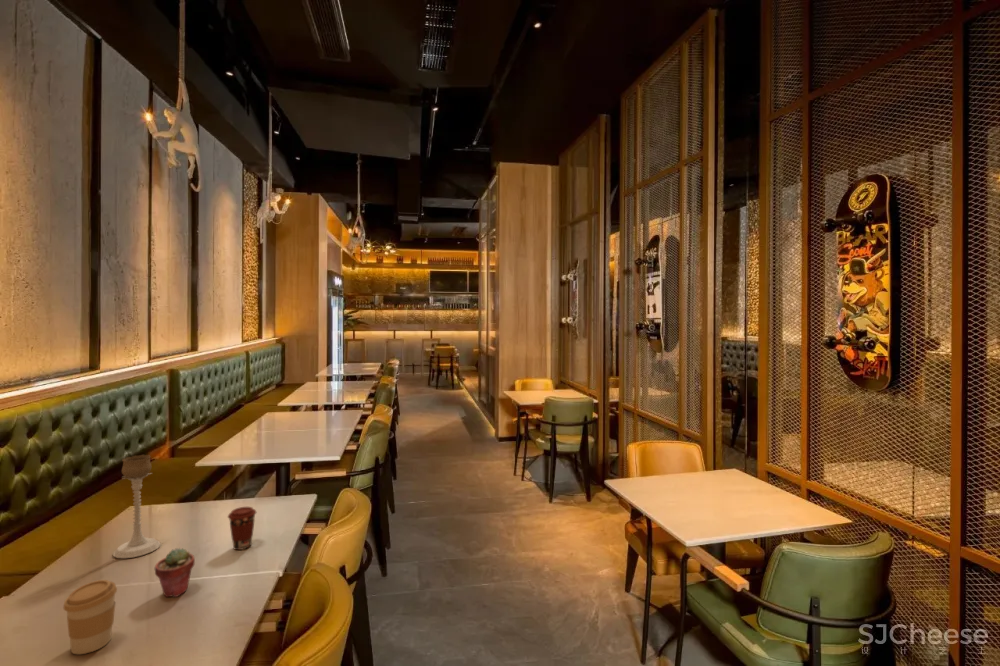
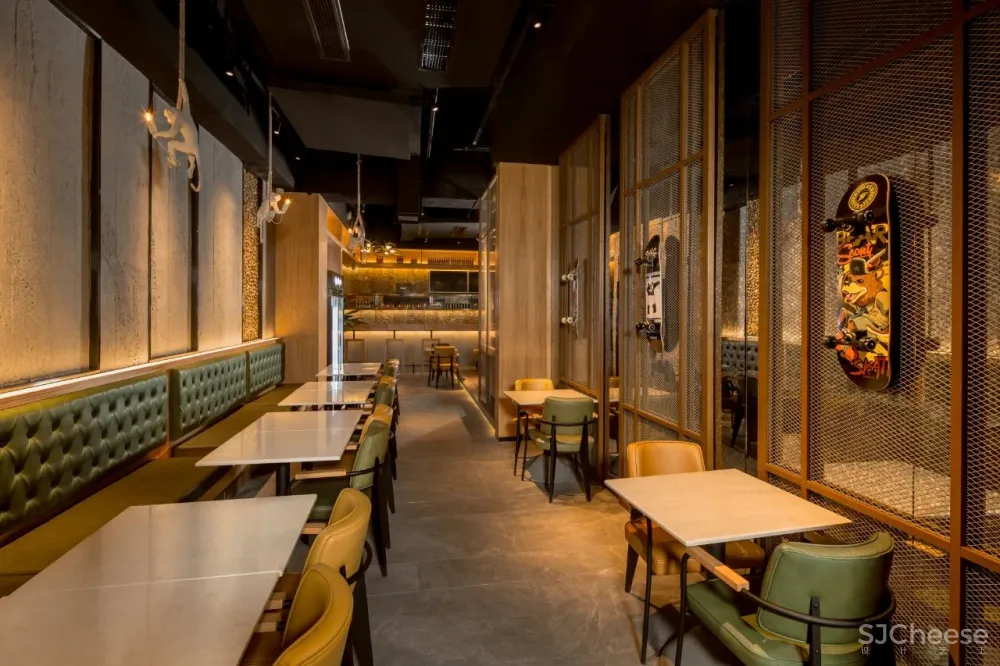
- candle holder [112,454,162,559]
- coffee cup [63,579,118,655]
- potted succulent [154,547,196,598]
- coffee cup [227,506,257,551]
